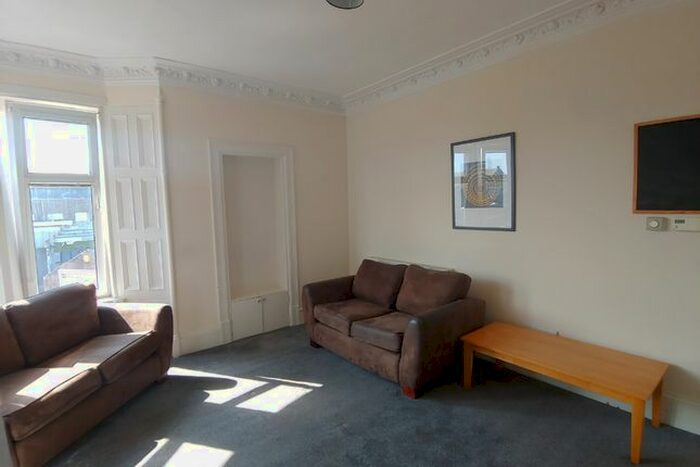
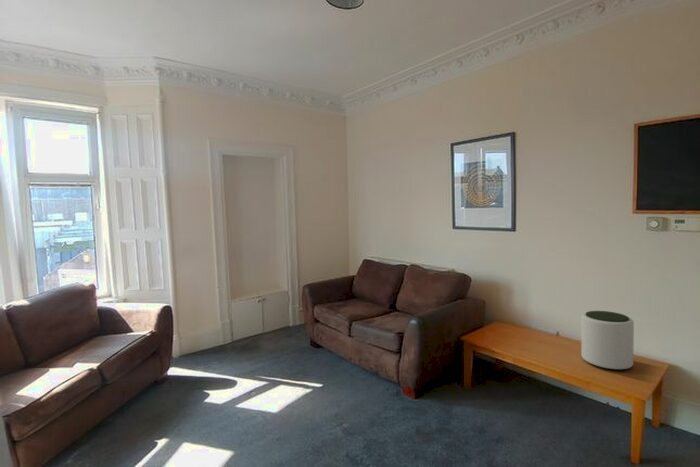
+ plant pot [580,310,635,371]
